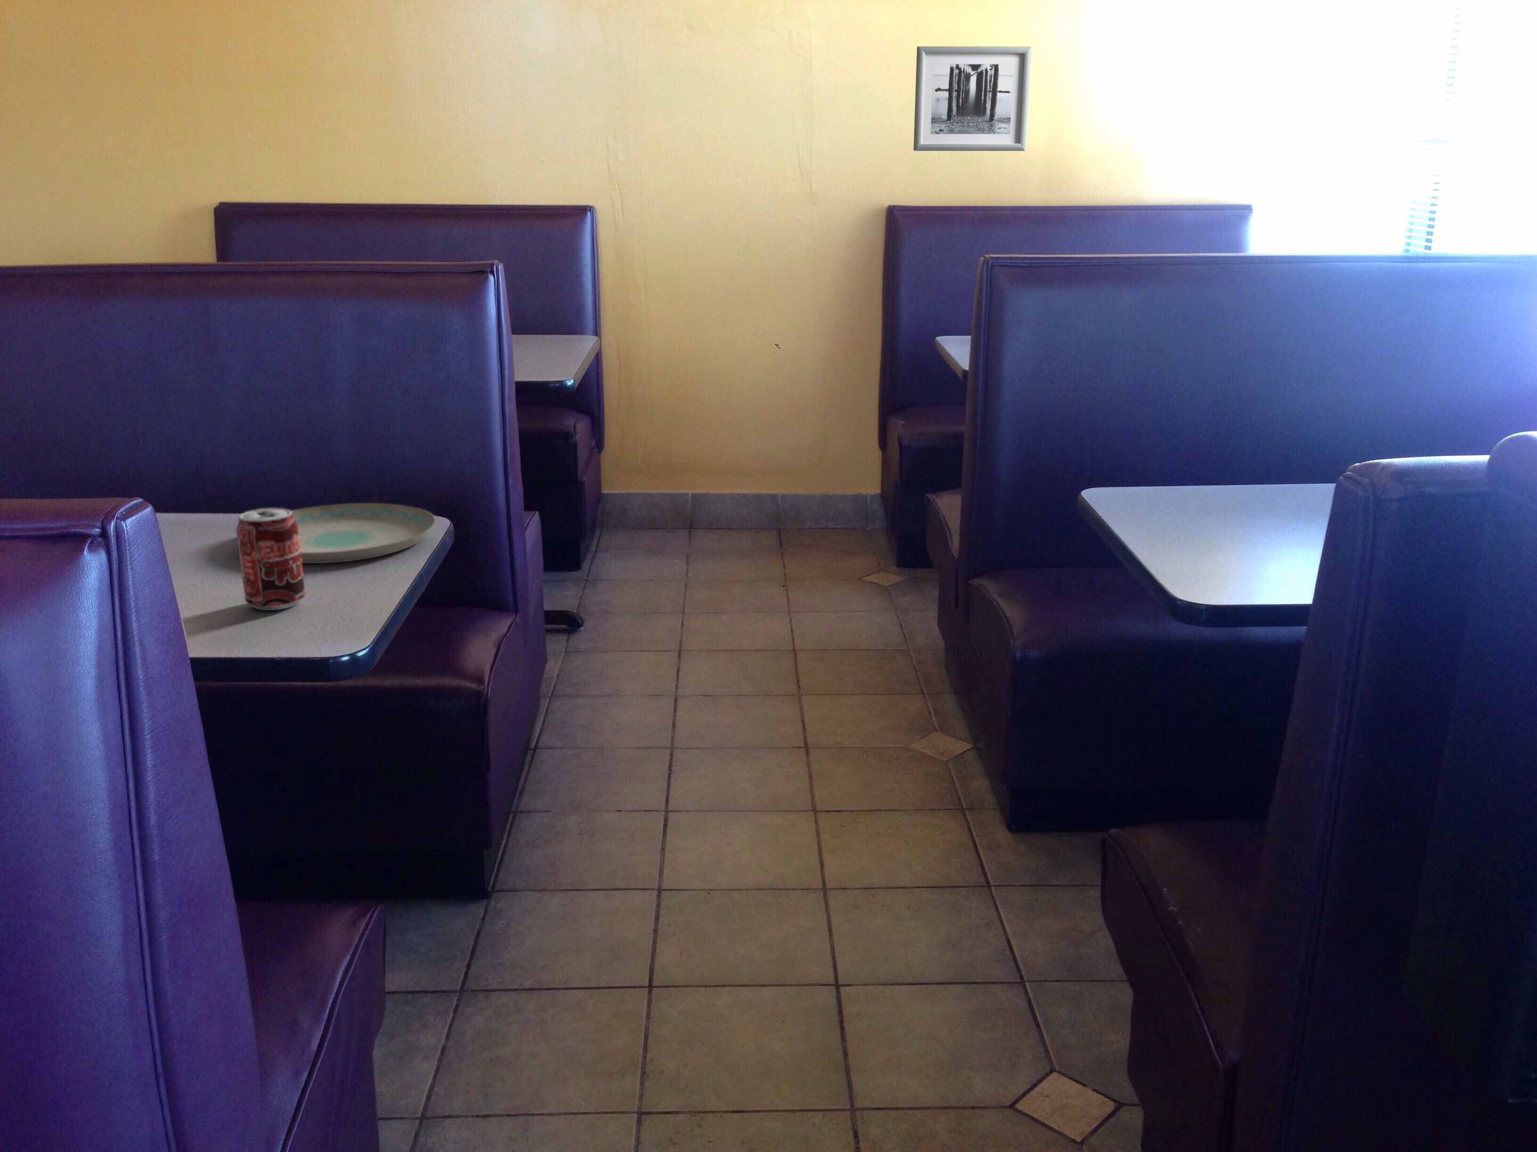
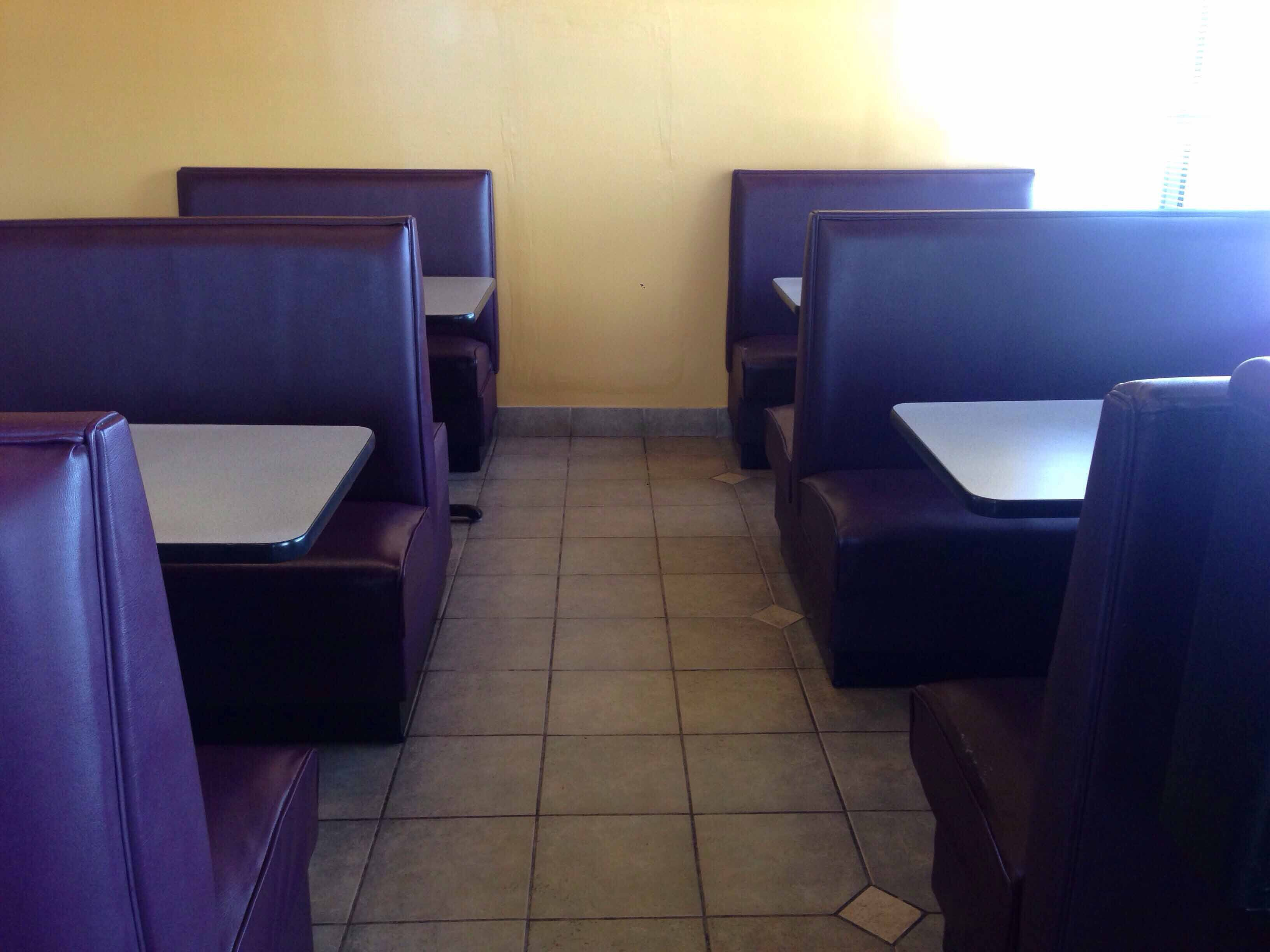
- beverage can [236,507,306,611]
- wall art [913,46,1032,151]
- plate [290,502,437,564]
